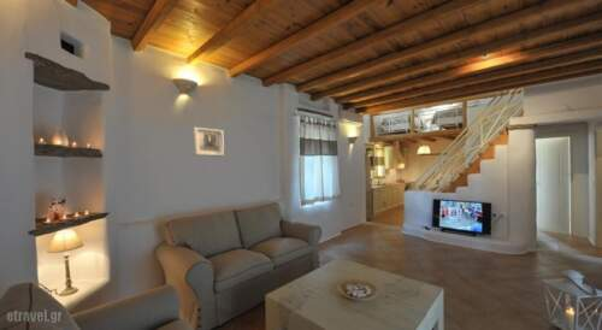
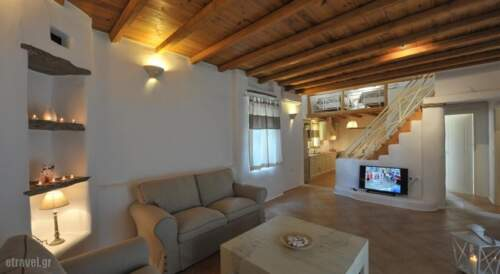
- wall art [193,126,225,157]
